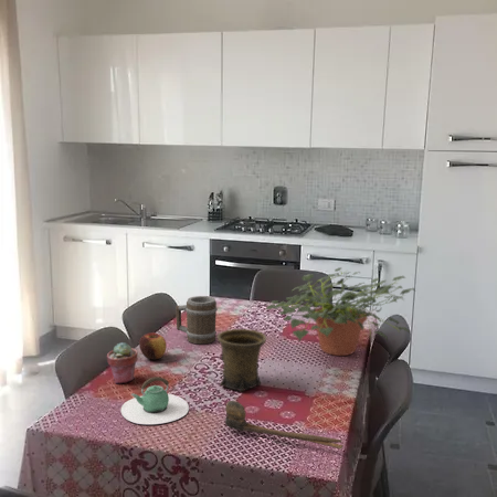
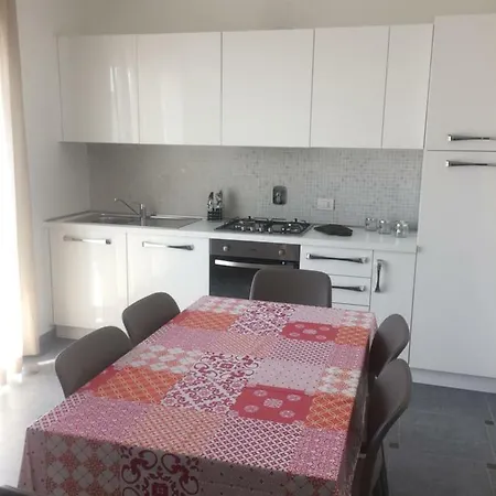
- potted succulent [106,341,139,384]
- apple [138,331,168,361]
- potted plant [265,266,416,357]
- barrel [175,295,219,345]
- spoon [224,400,343,450]
- mug [216,328,267,392]
- teapot [120,376,190,425]
